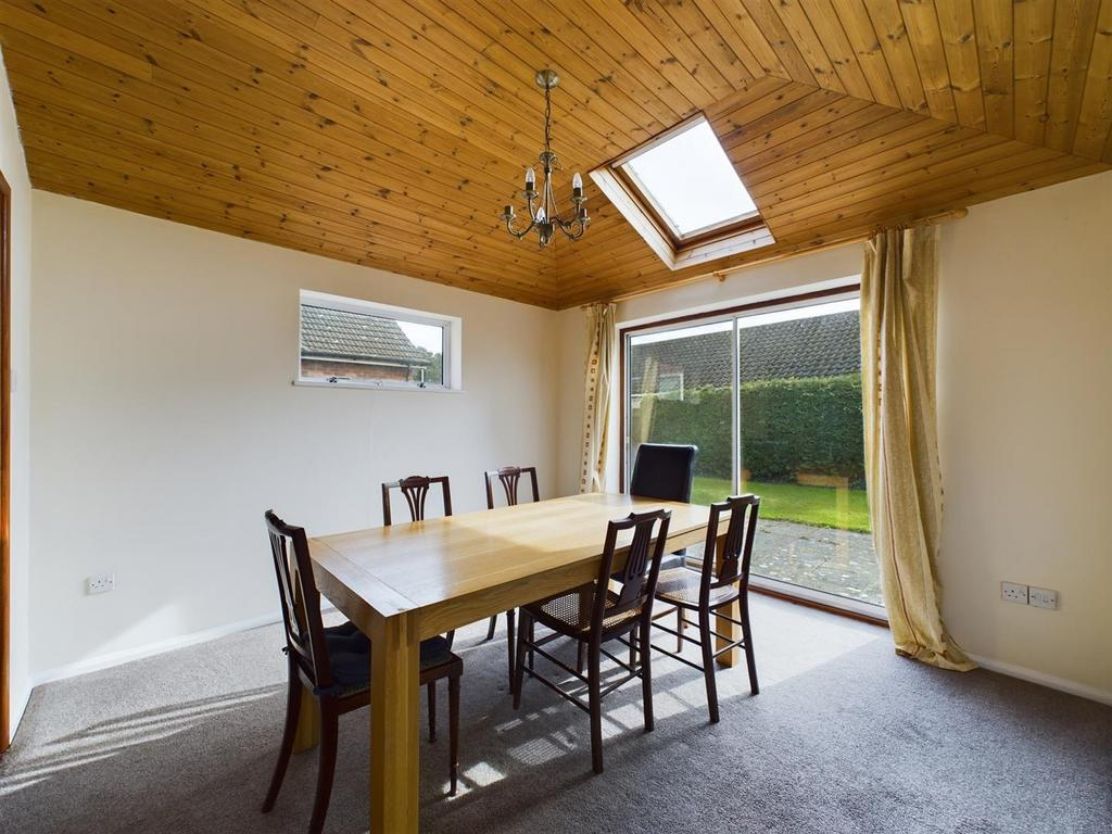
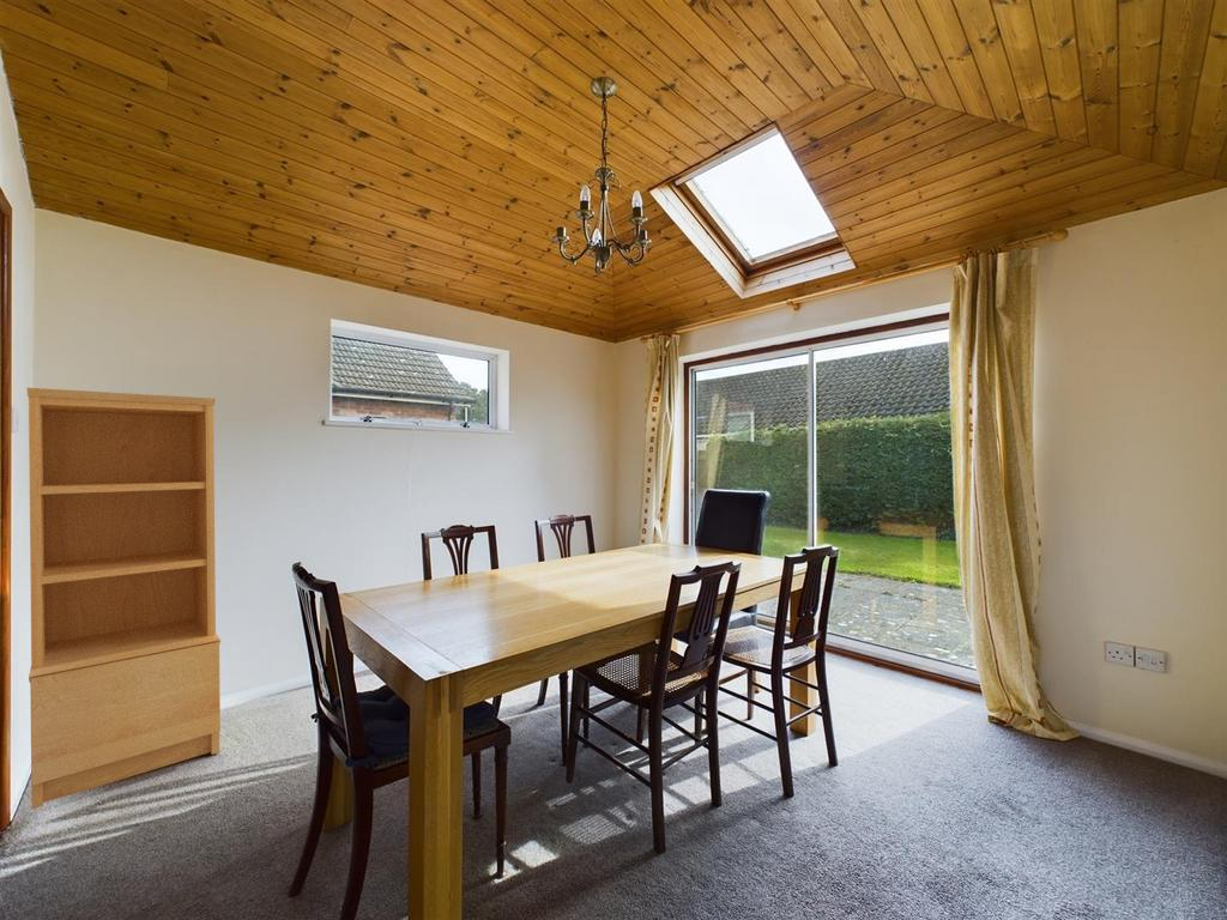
+ bookcase [26,387,222,810]
